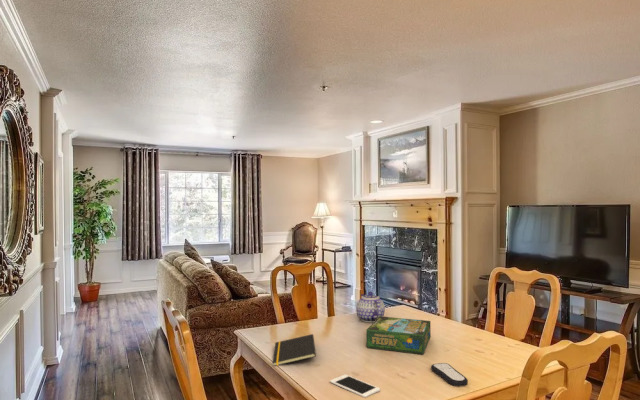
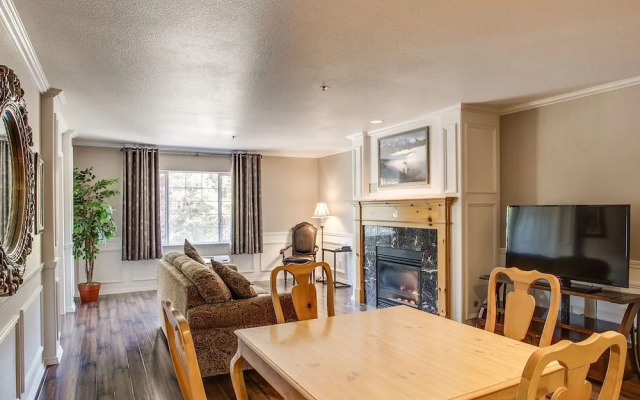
- board game [365,316,432,356]
- notepad [272,333,317,367]
- remote control [430,362,469,387]
- teapot [355,291,386,323]
- cell phone [329,374,381,398]
